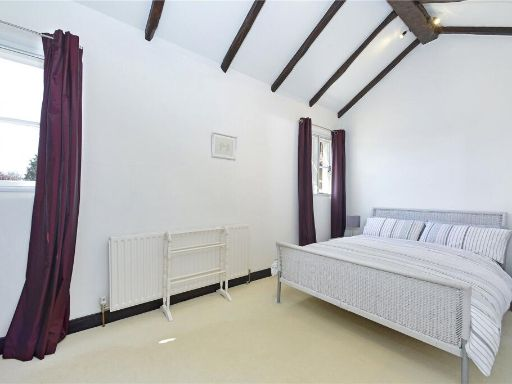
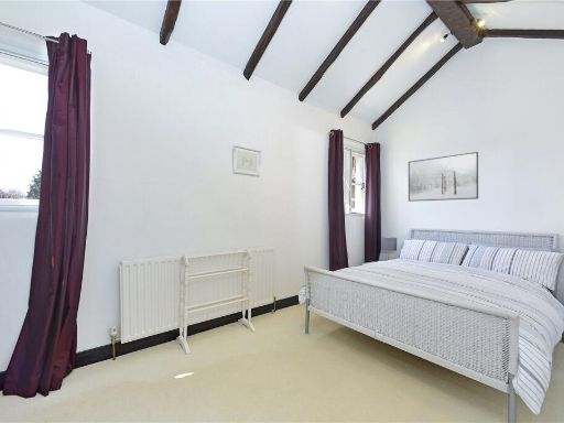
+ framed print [408,151,479,203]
